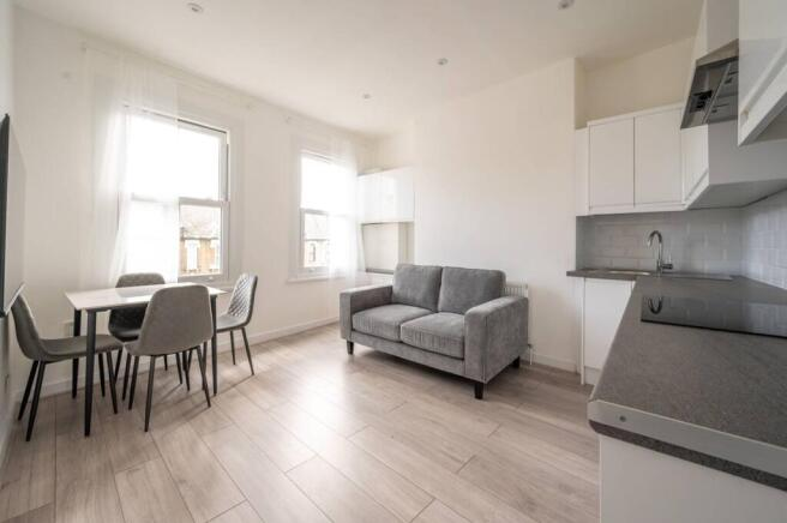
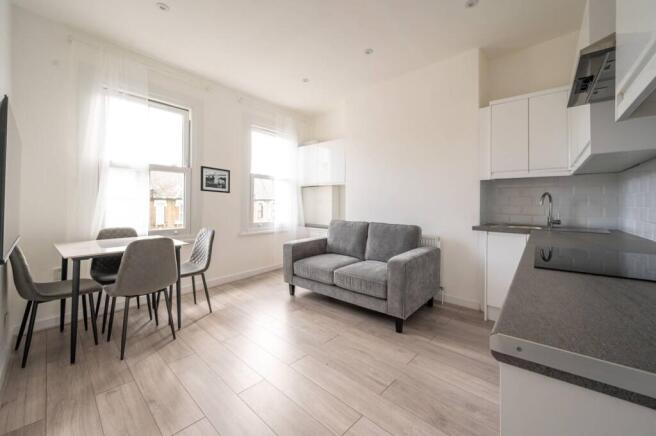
+ picture frame [199,165,231,194]
